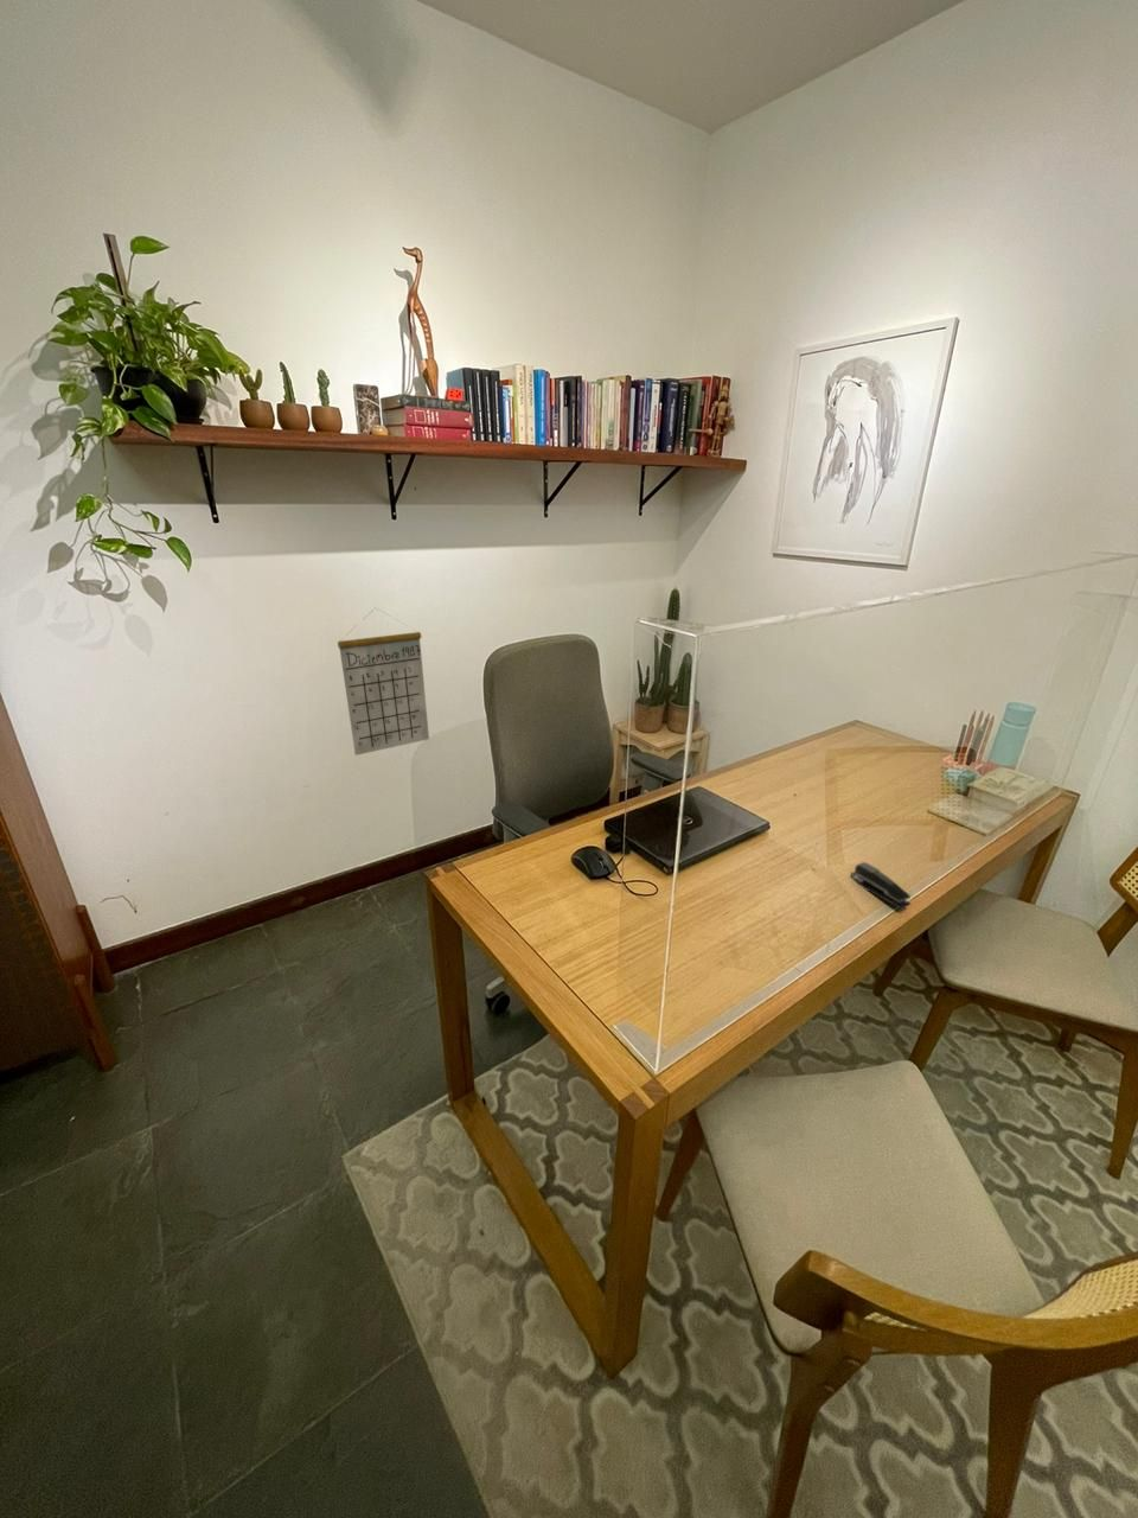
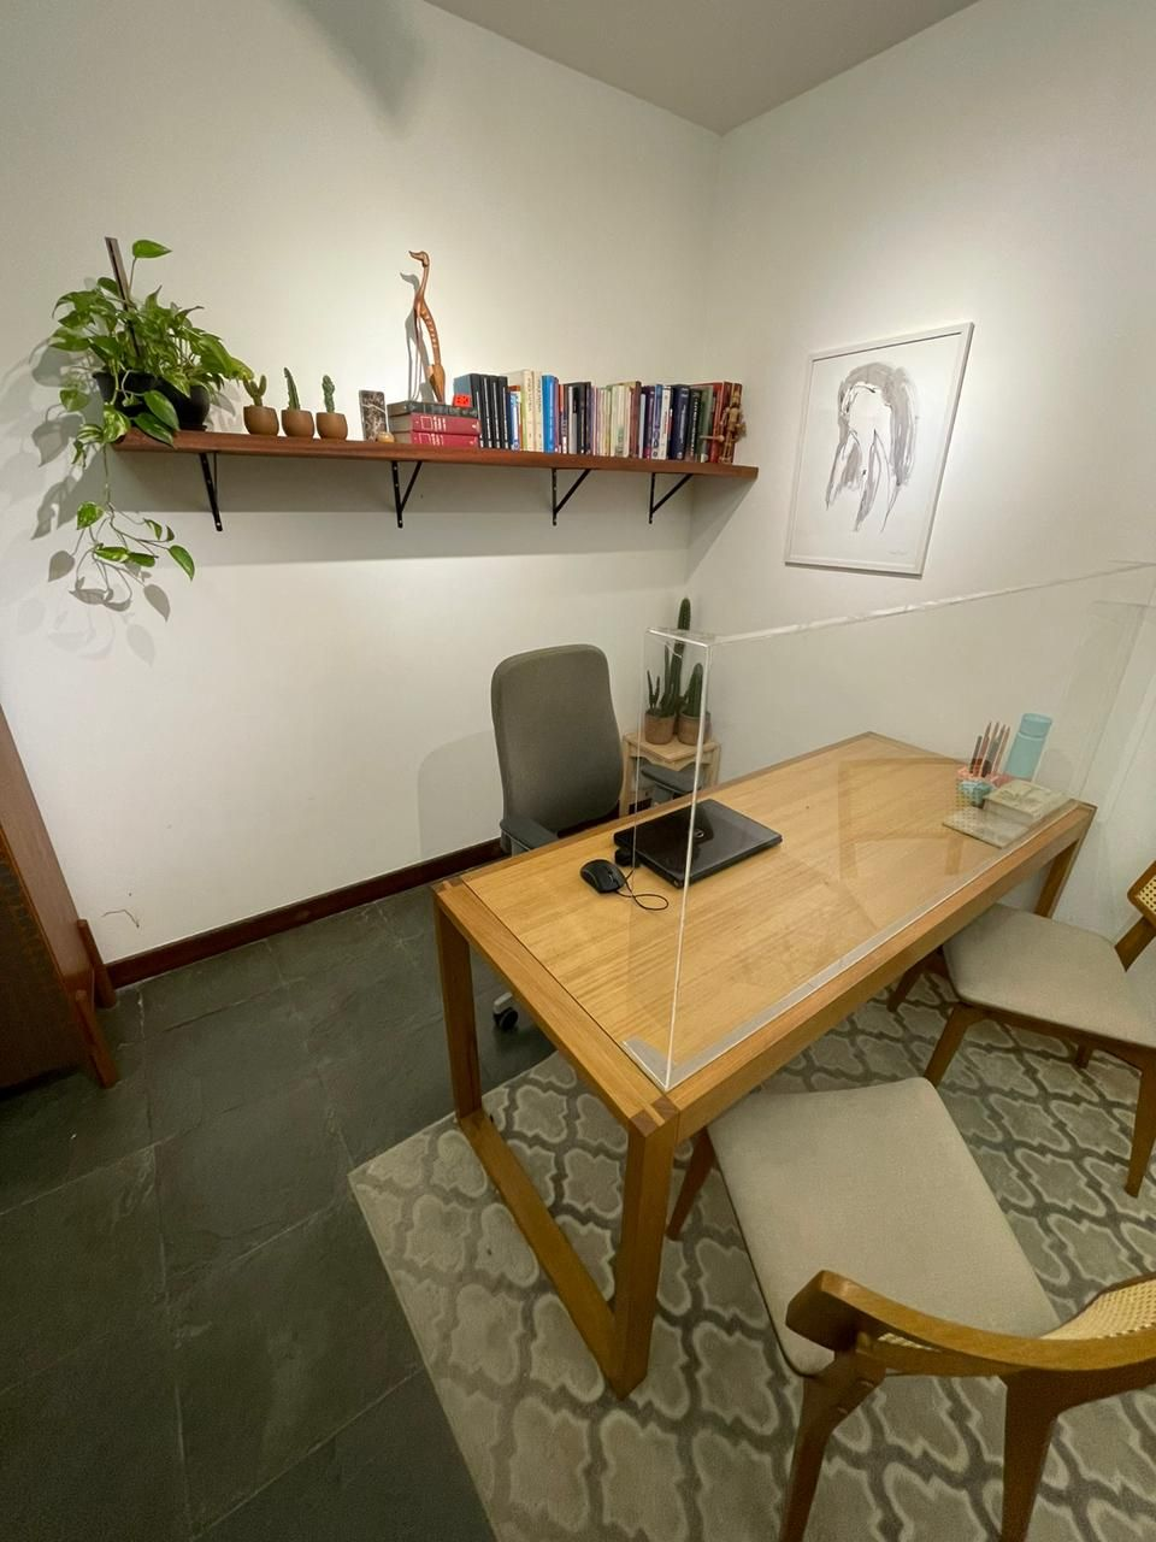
- calendar [337,607,430,757]
- stapler [849,861,912,911]
